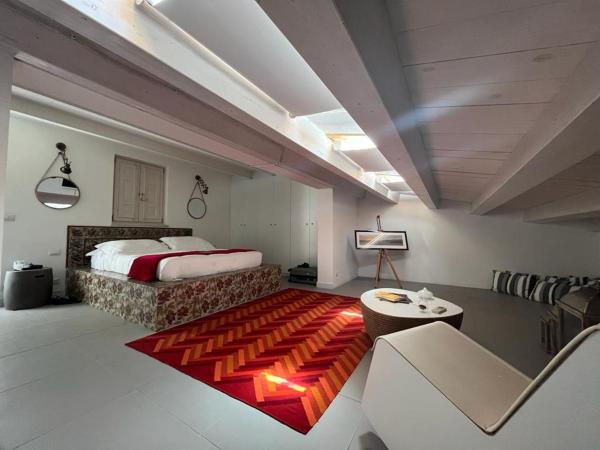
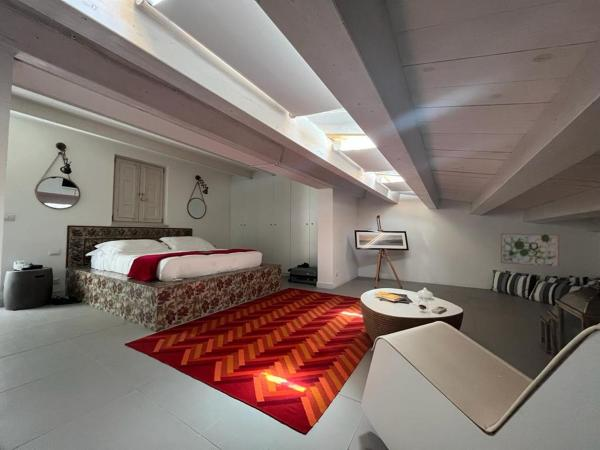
+ wall art [500,232,561,268]
